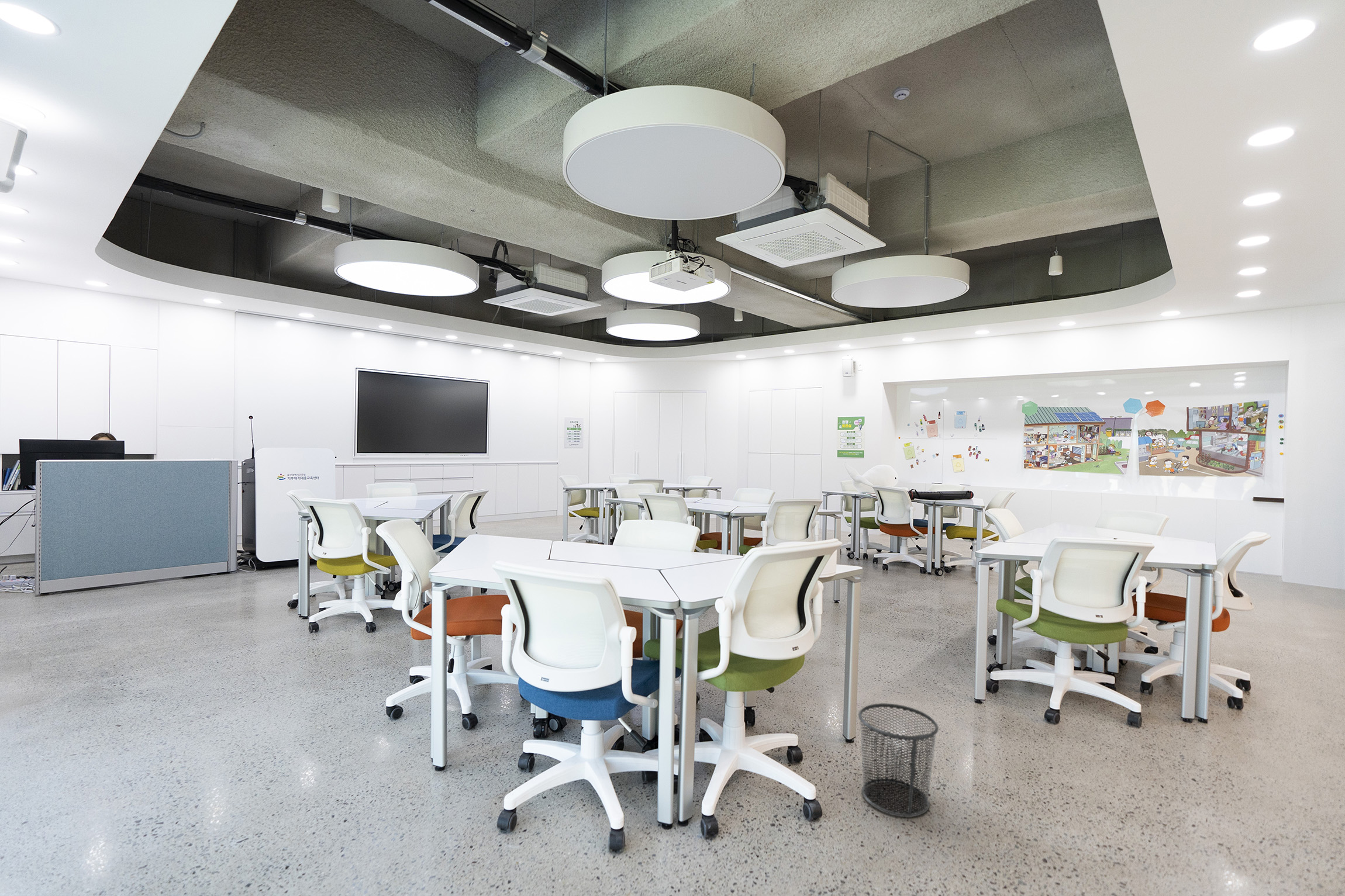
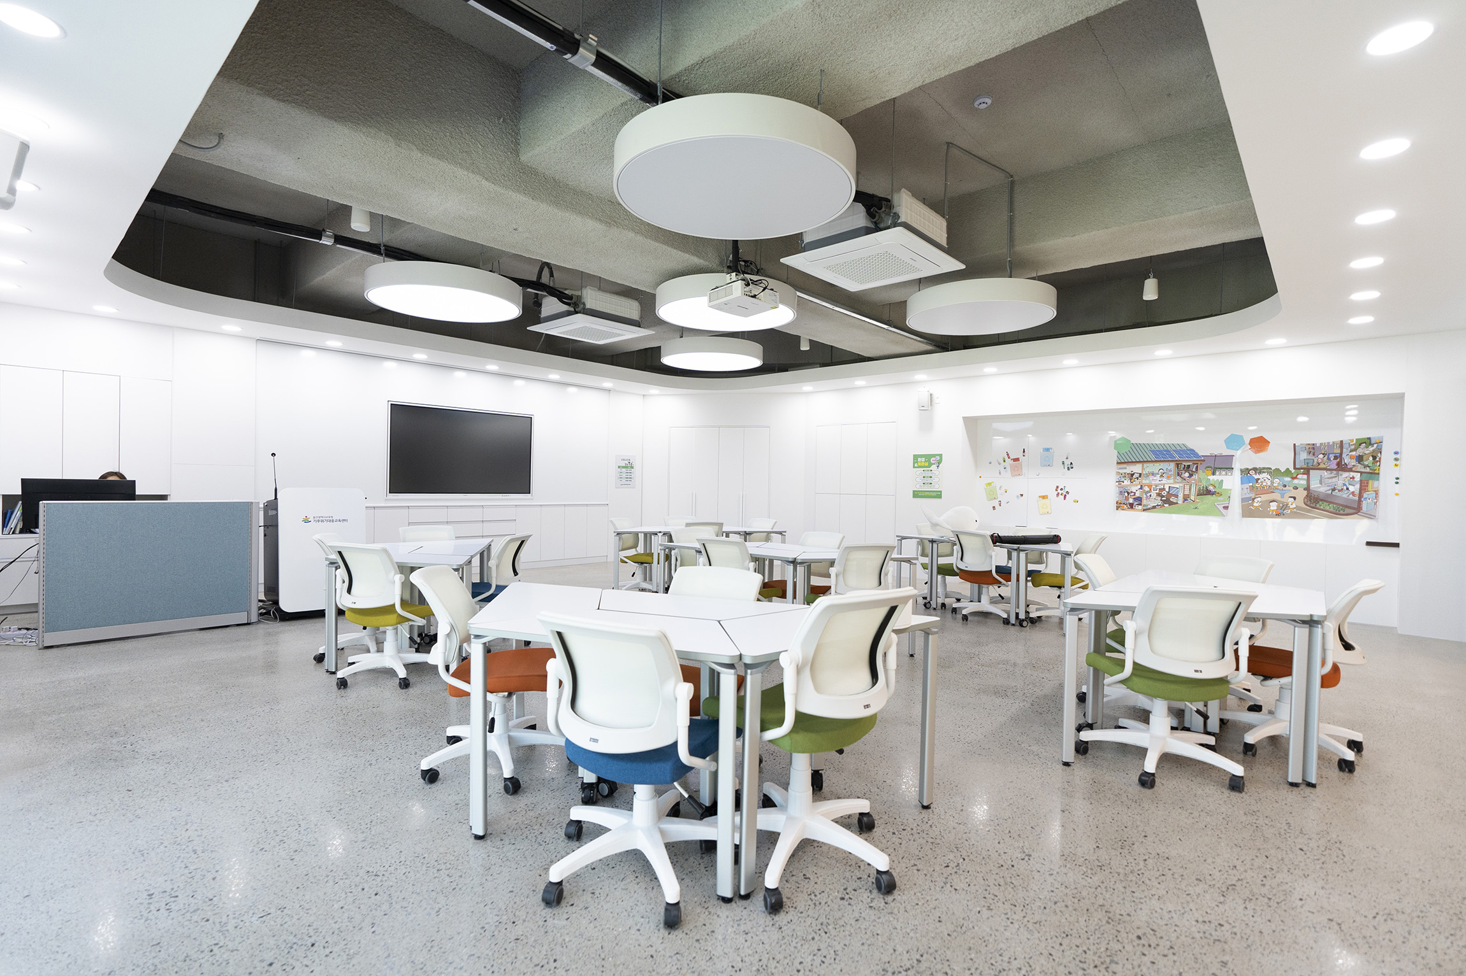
- waste bin [858,703,939,818]
